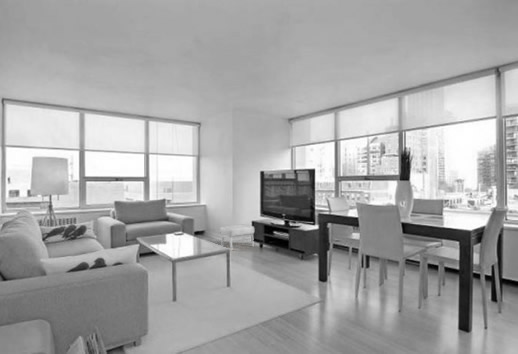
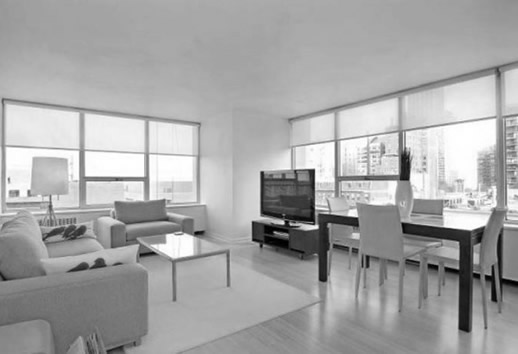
- footstool [219,224,255,251]
